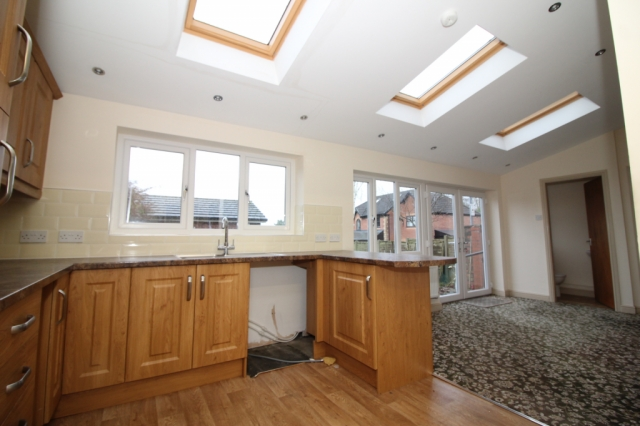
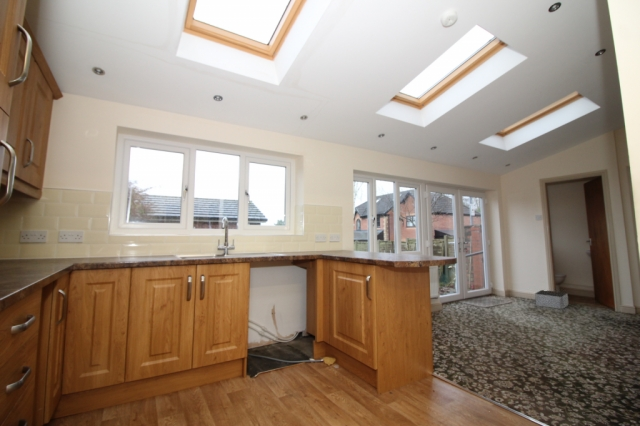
+ storage bin [534,289,569,310]
